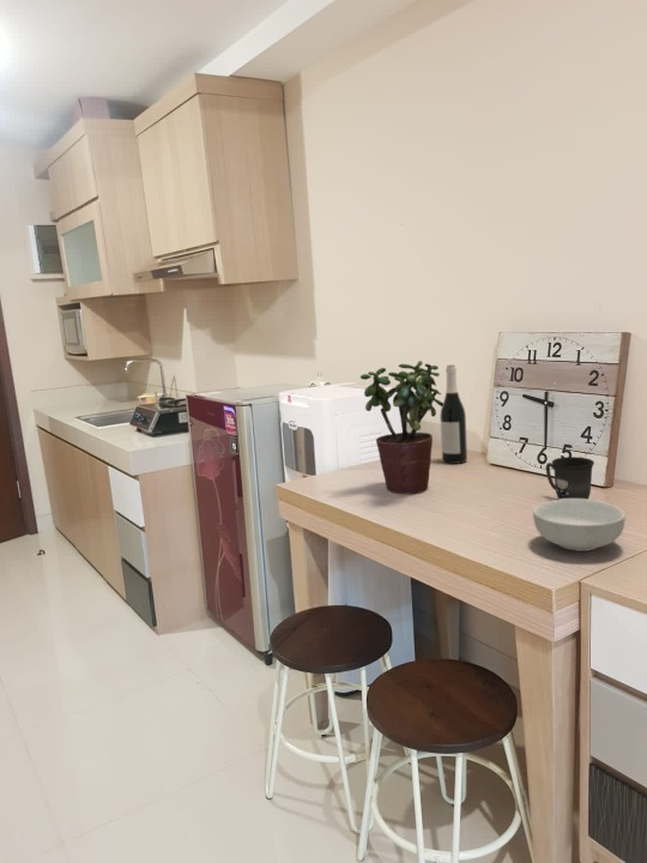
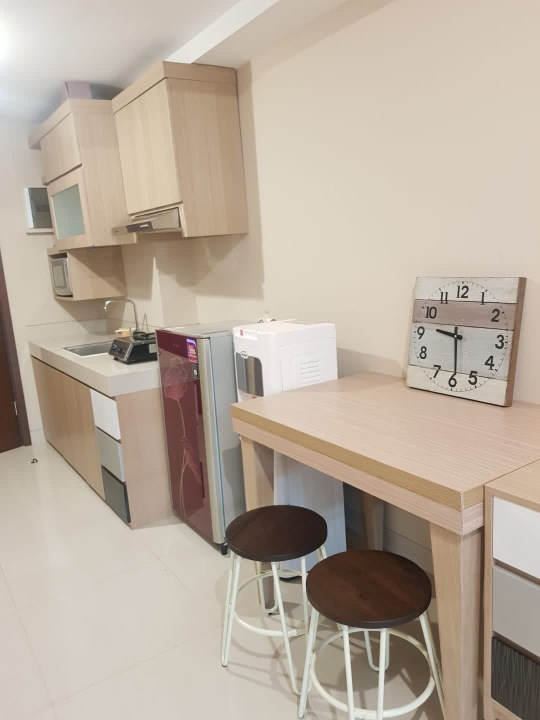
- wine bottle [439,363,468,465]
- mug [545,455,595,500]
- potted plant [359,360,443,495]
- cereal bowl [532,499,627,553]
